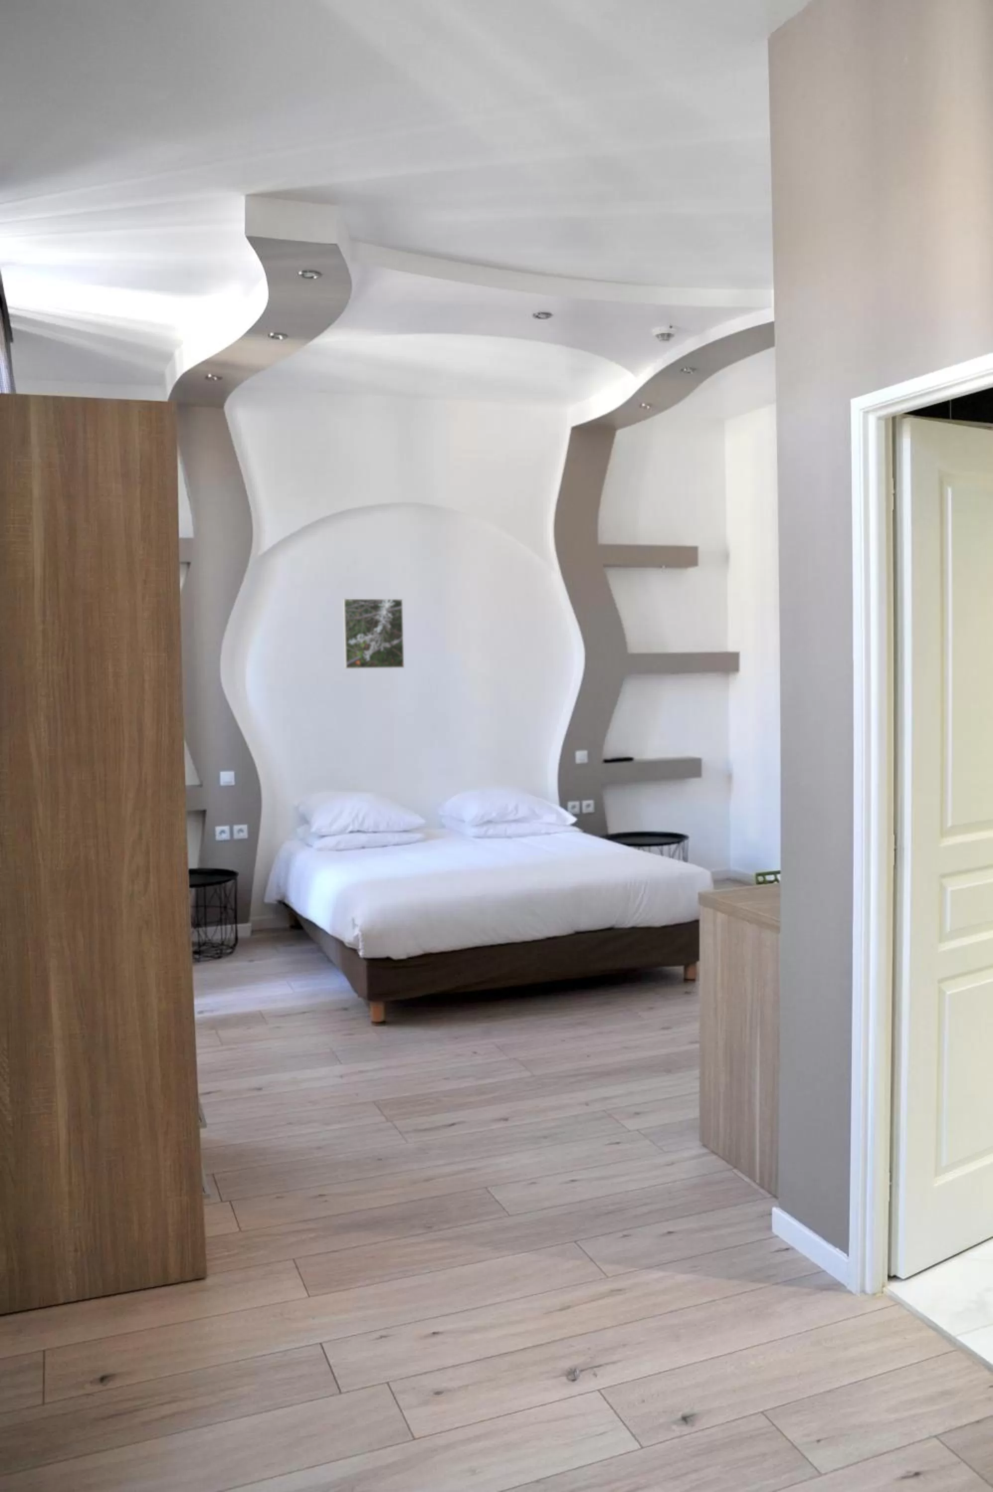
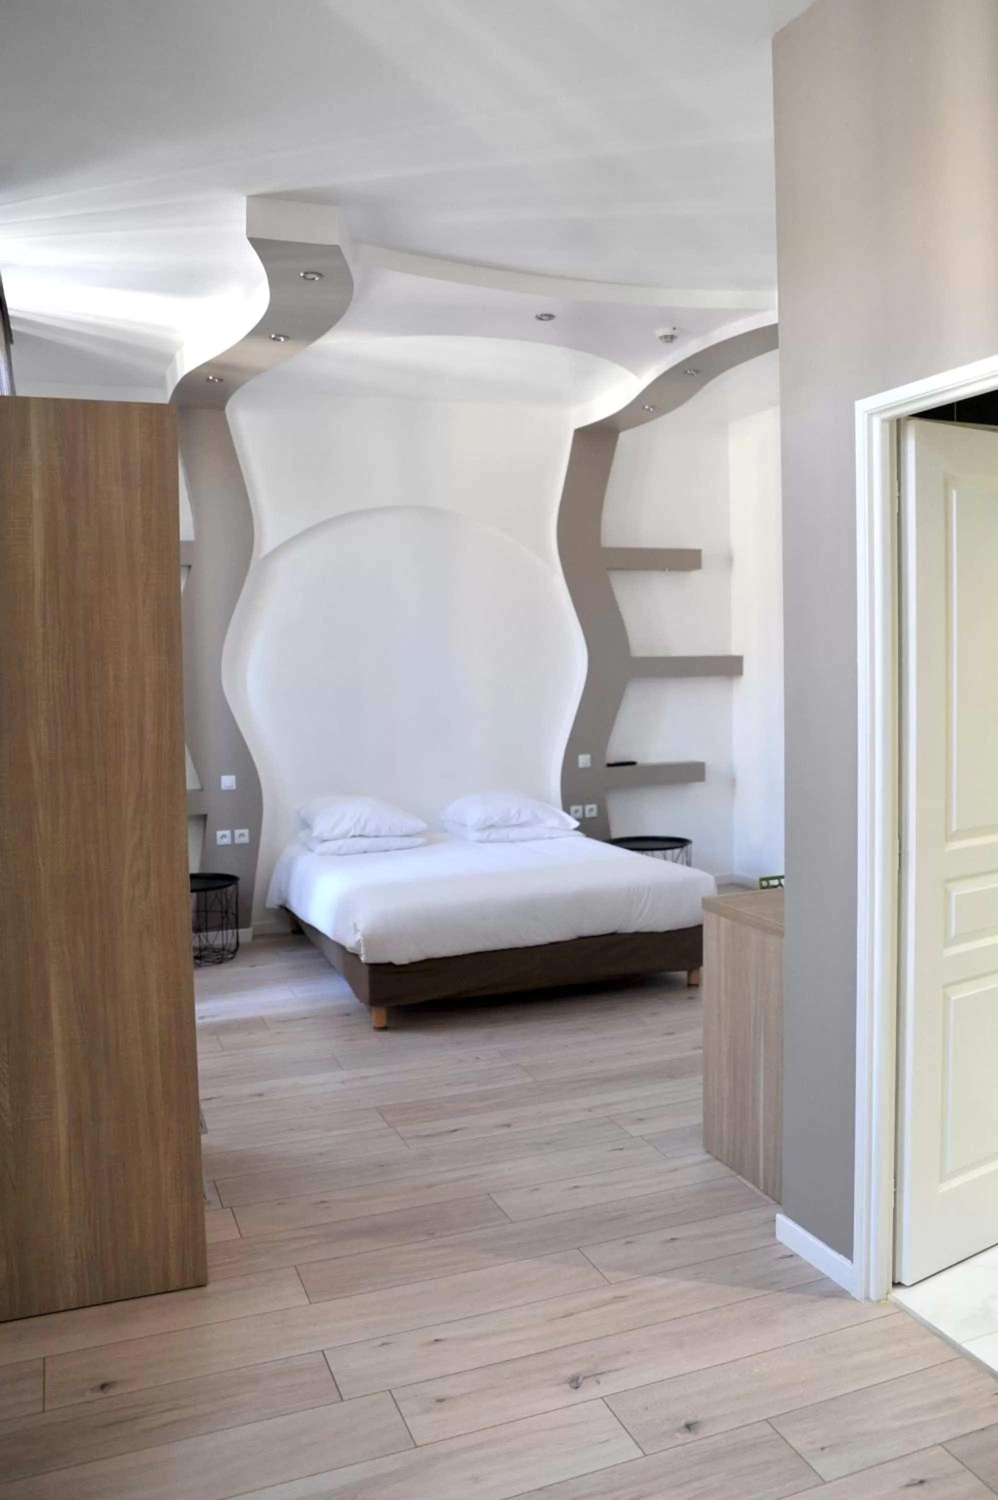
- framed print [342,598,405,669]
